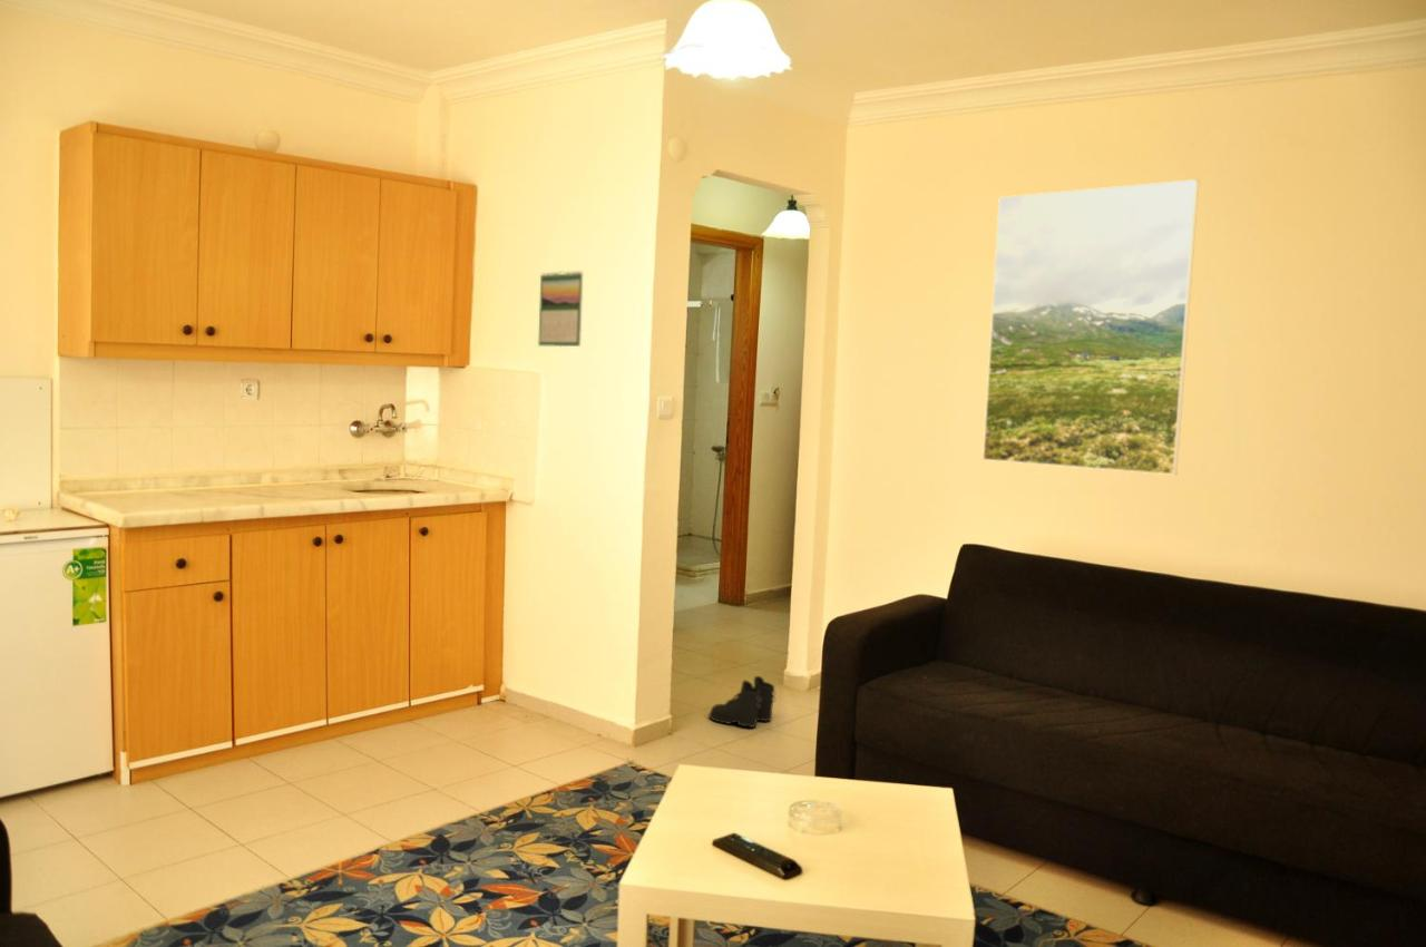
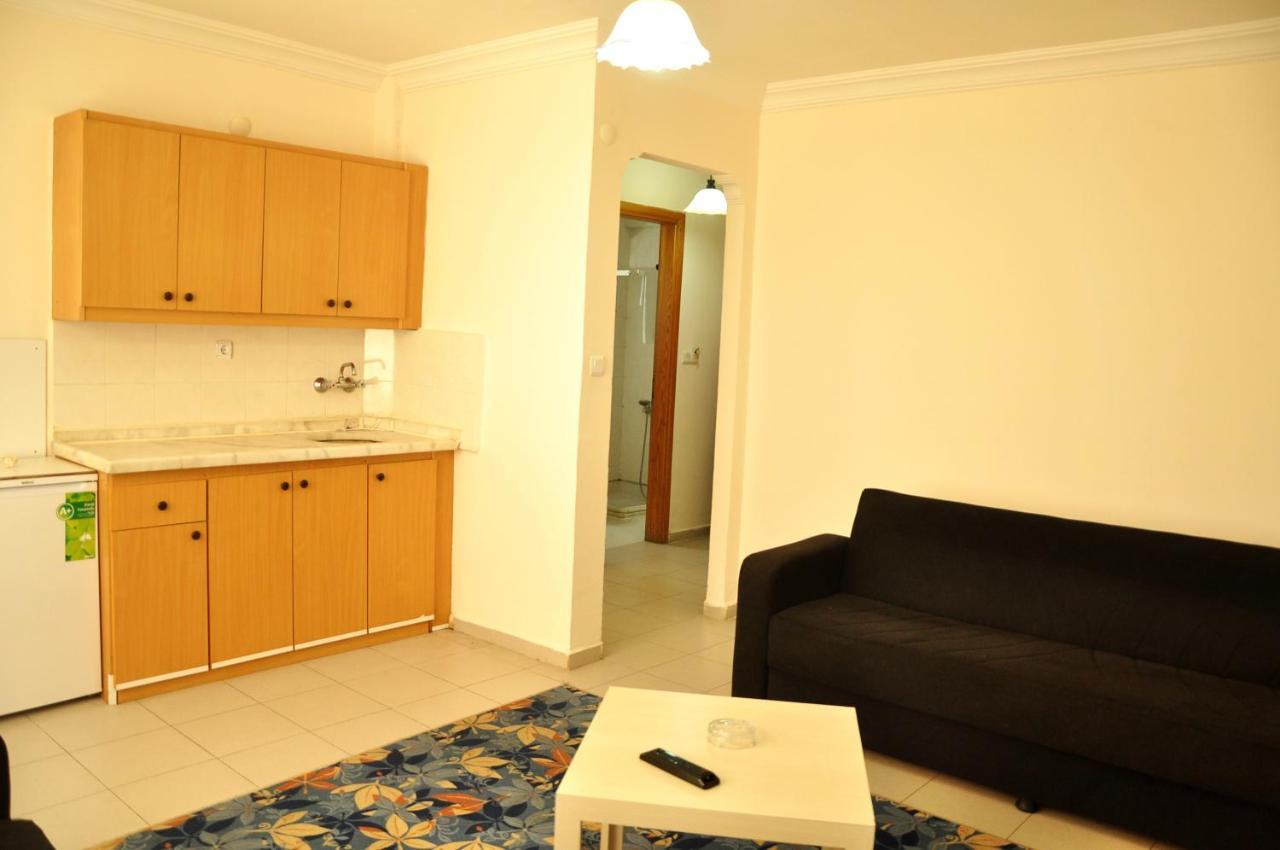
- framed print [981,178,1200,476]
- boots [707,675,777,729]
- calendar [537,270,584,348]
